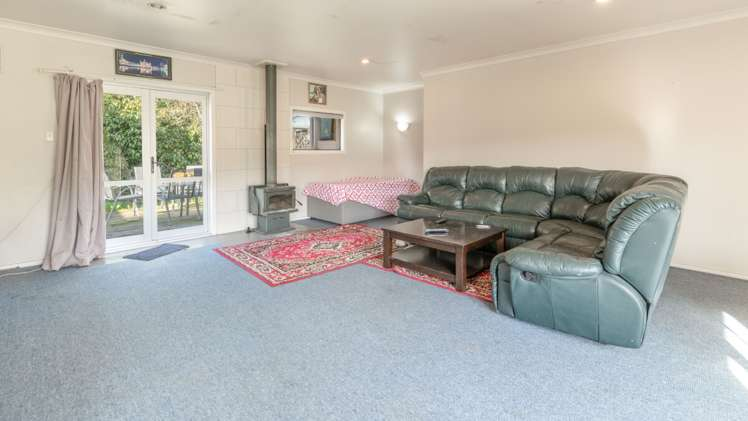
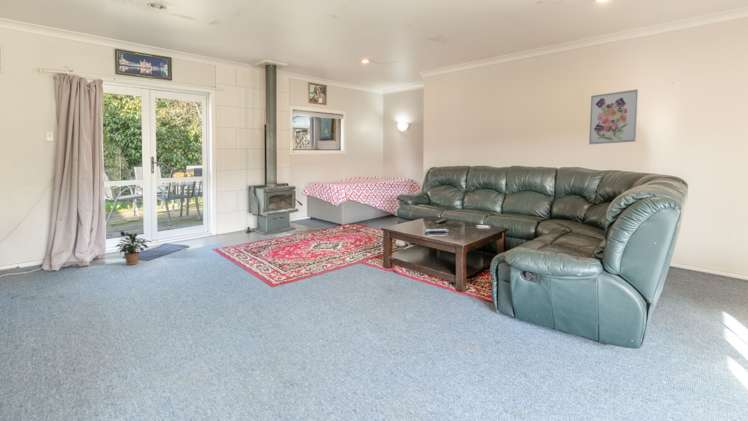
+ wall art [588,88,640,145]
+ potted plant [115,230,153,266]
